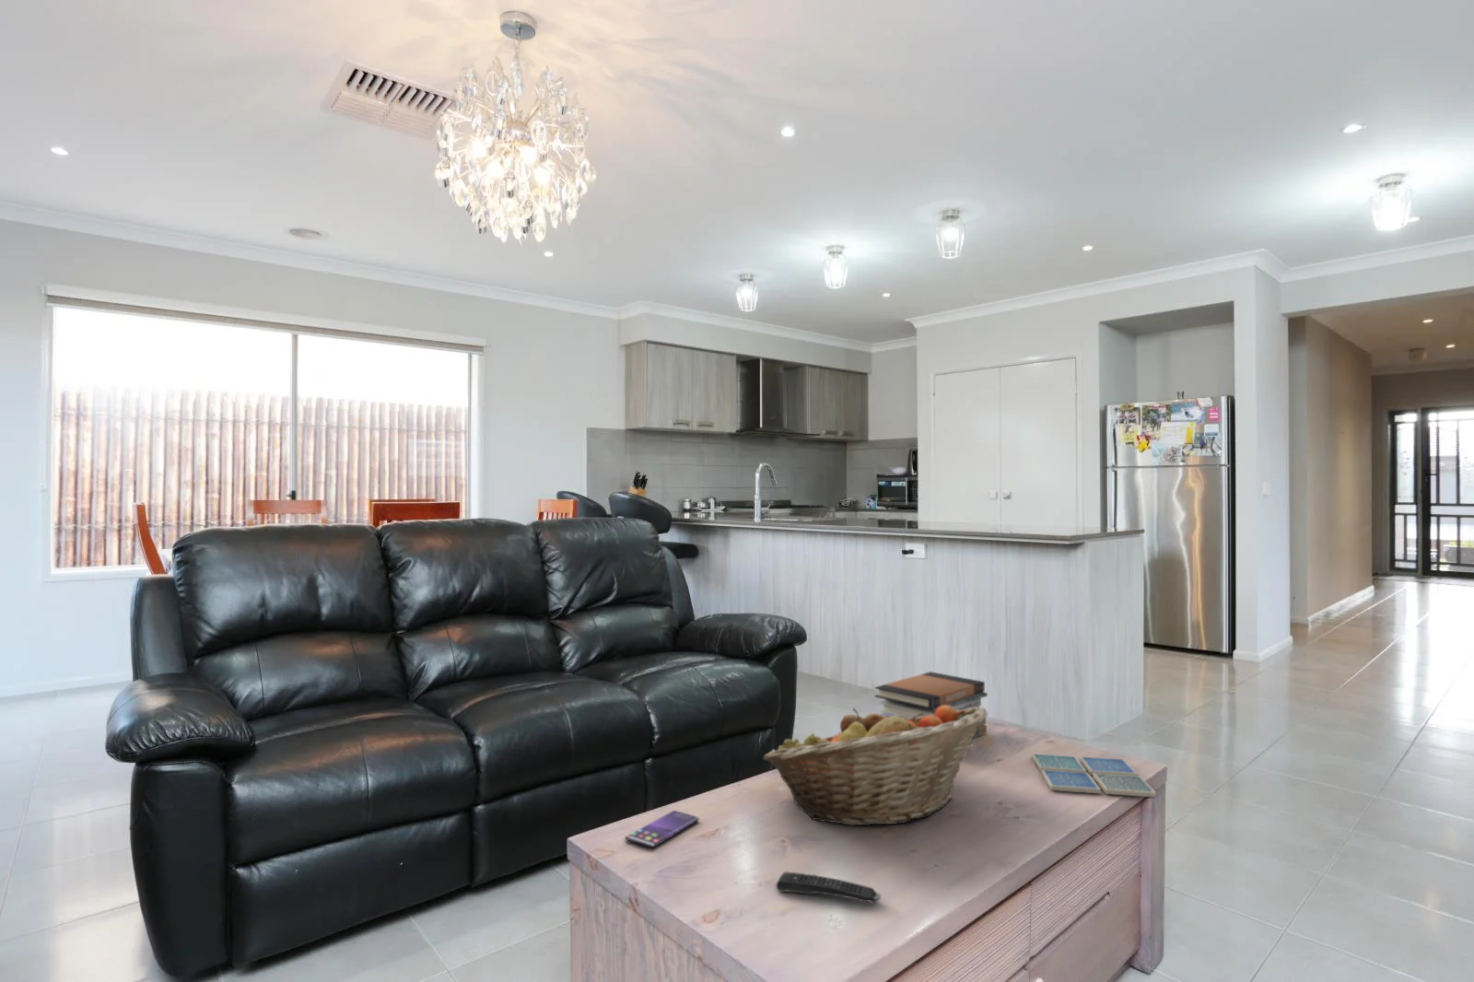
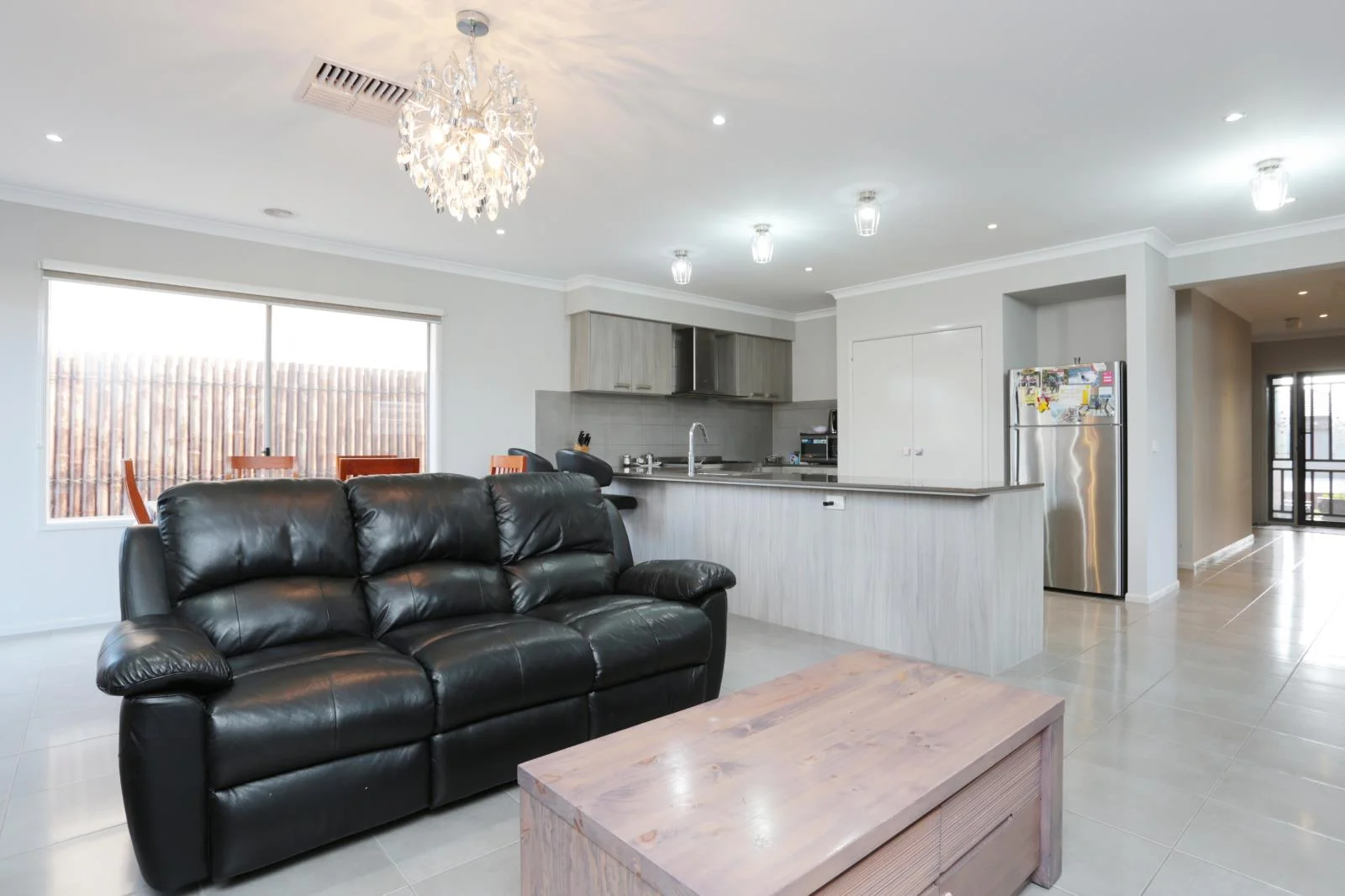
- drink coaster [1031,753,1157,798]
- remote control [776,870,881,904]
- fruit basket [762,706,989,826]
- book stack [875,671,989,740]
- smartphone [624,810,700,848]
